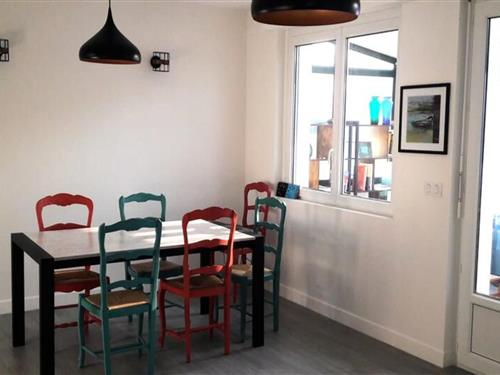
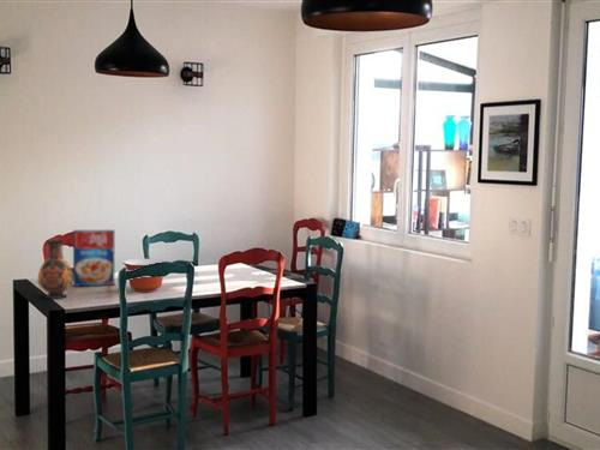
+ vase [37,239,73,300]
+ mixing bowl [122,258,169,293]
+ cereal box [72,228,115,287]
